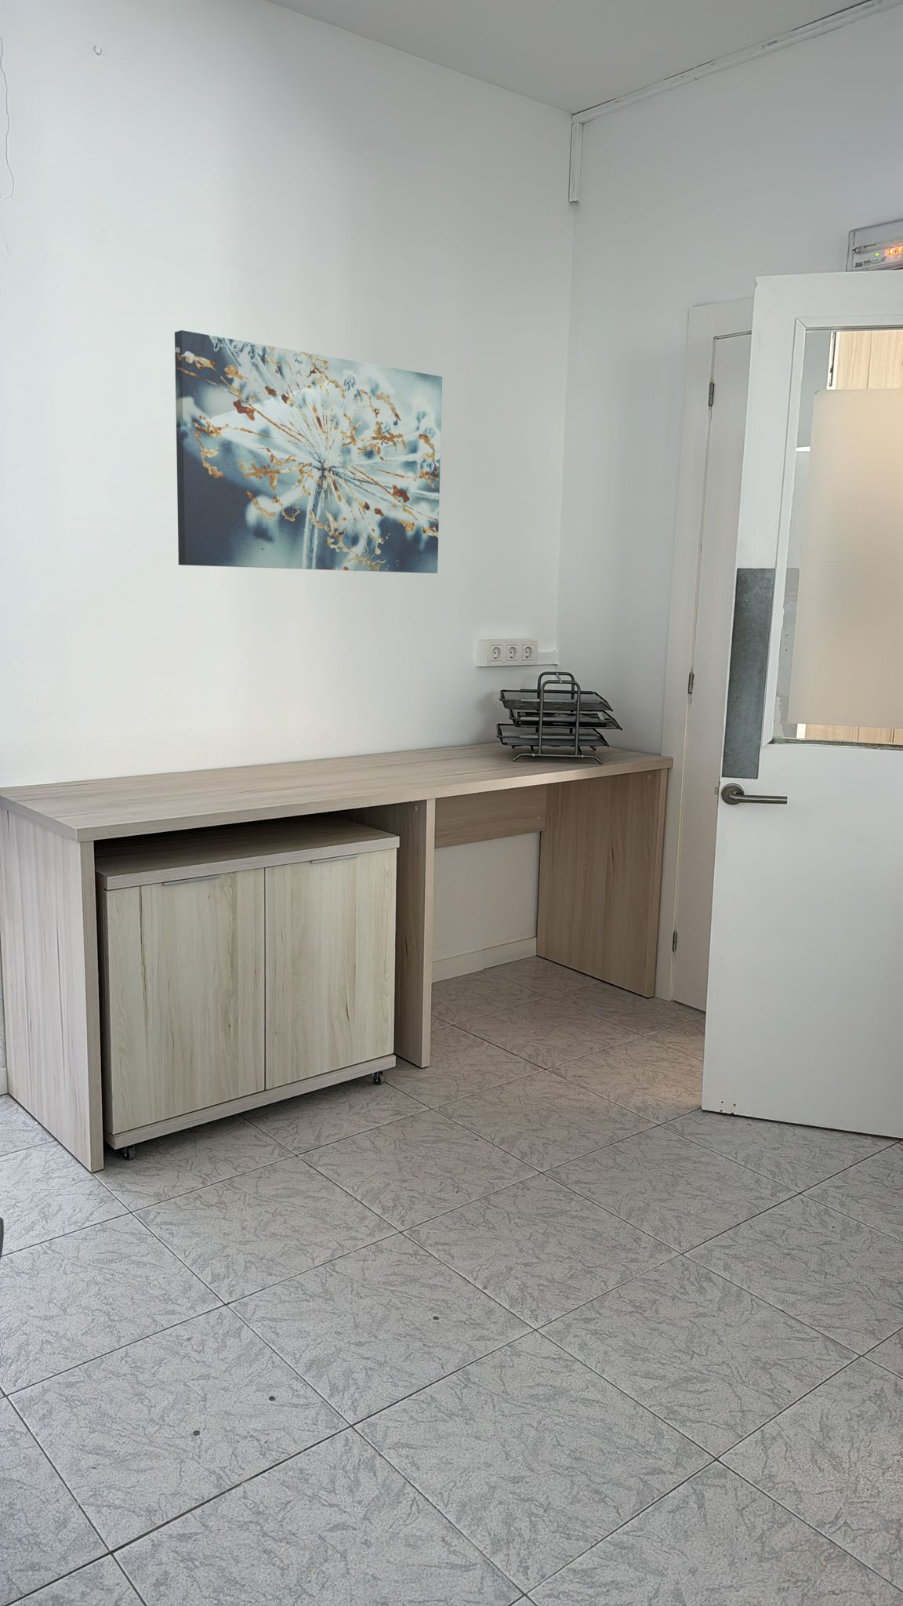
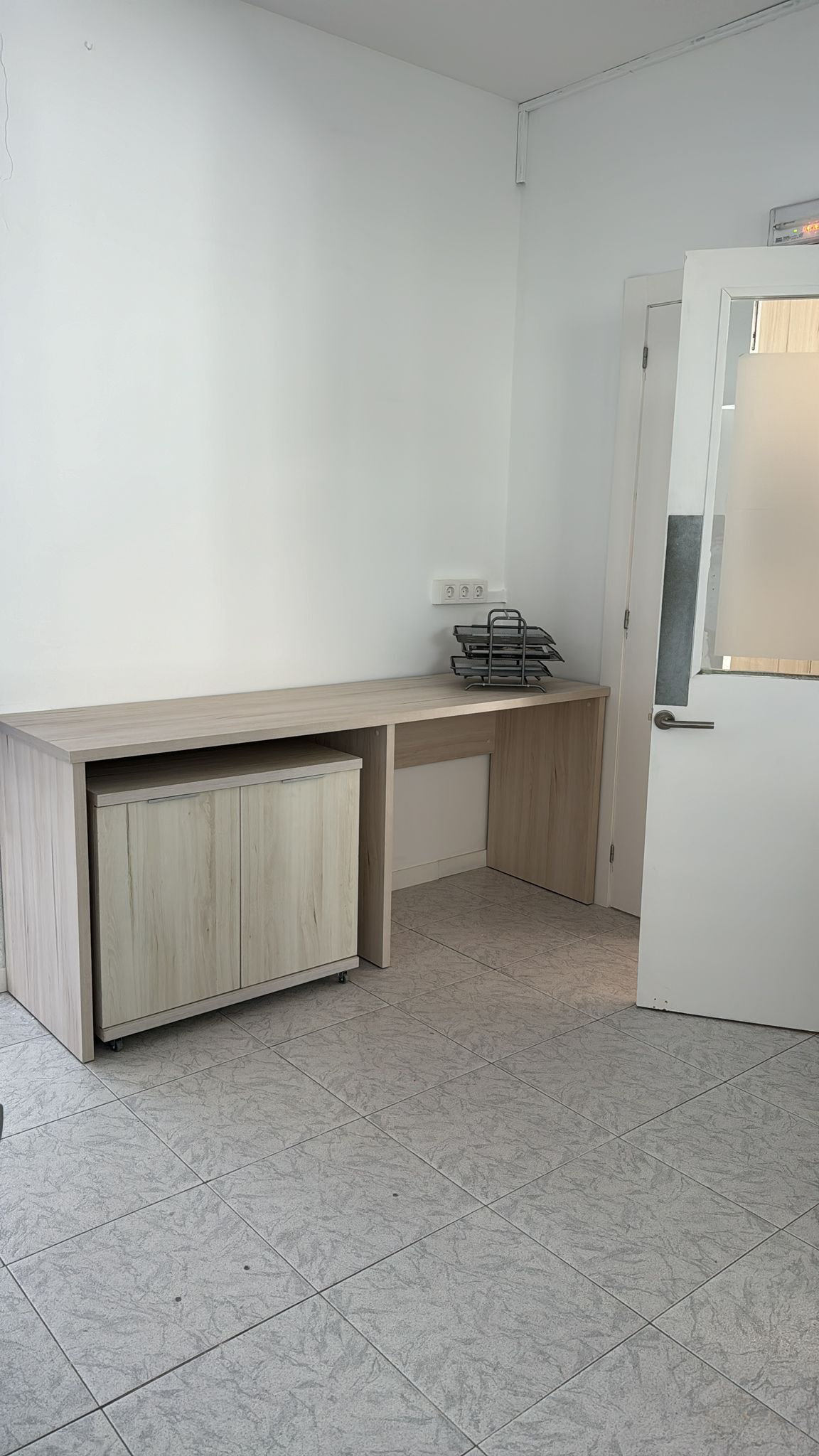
- wall art [174,330,443,574]
